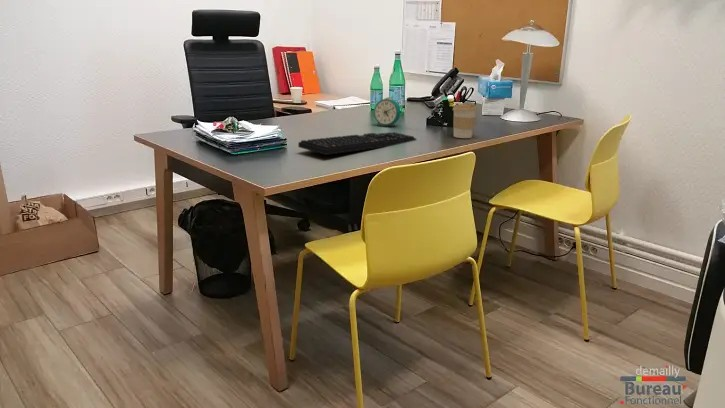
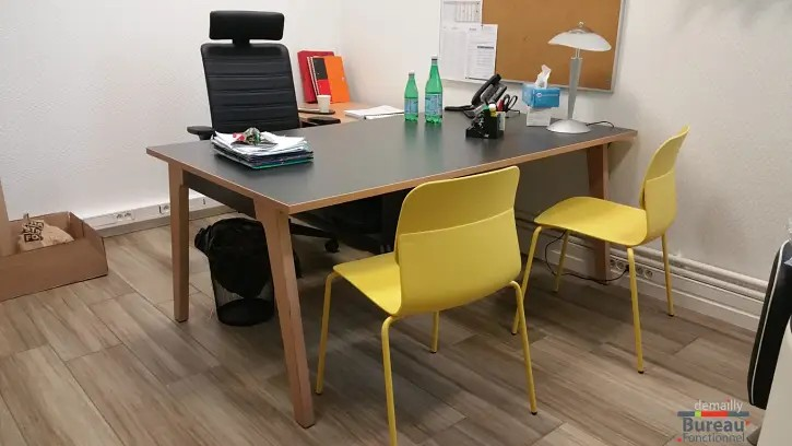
- keyboard [297,131,417,156]
- coffee cup [452,103,478,139]
- alarm clock [373,97,401,127]
